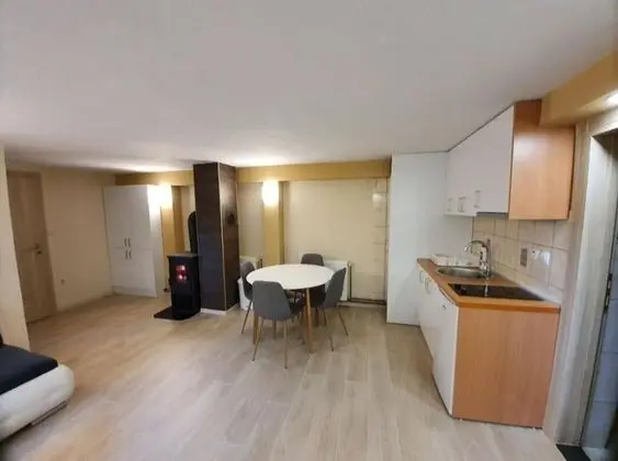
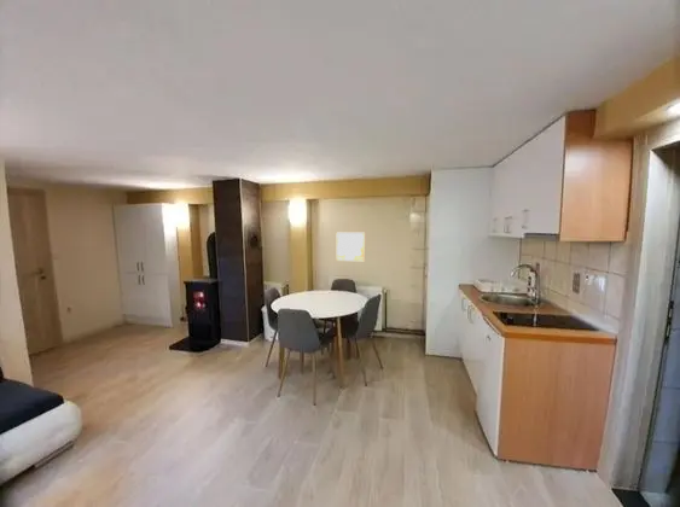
+ wall art [336,232,366,262]
